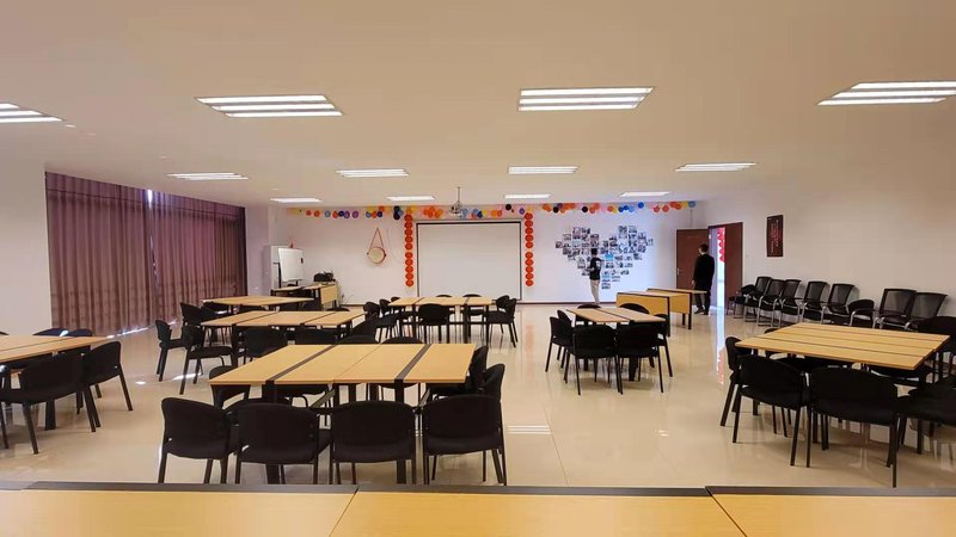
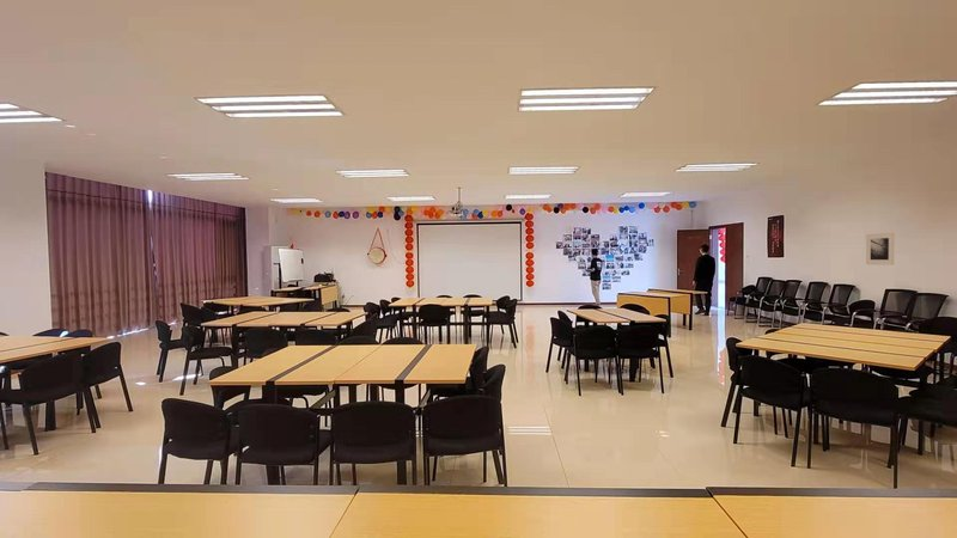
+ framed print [865,232,895,267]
